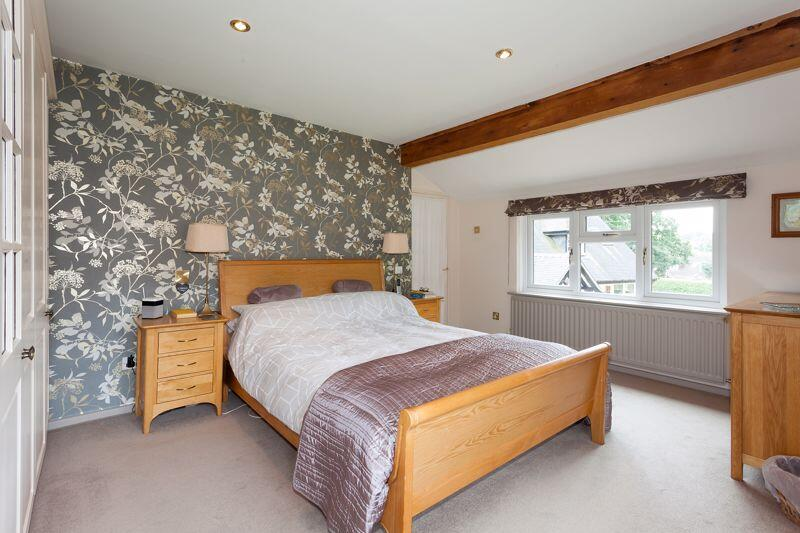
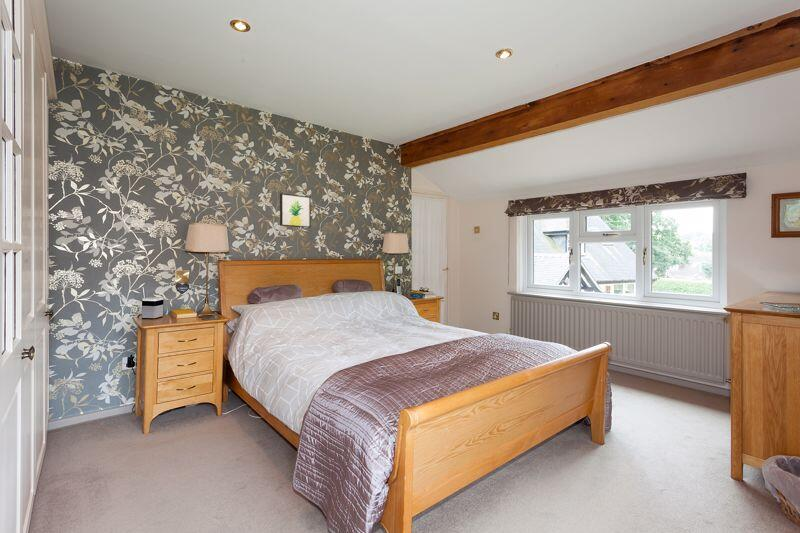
+ wall art [279,192,312,229]
